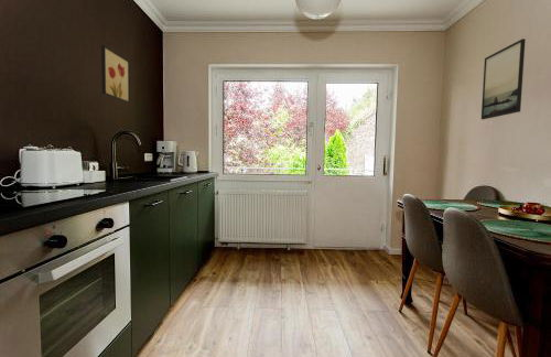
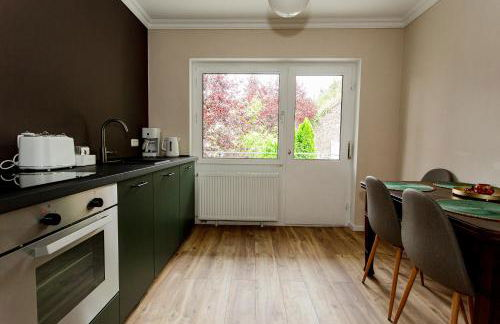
- wall art [100,44,131,105]
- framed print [480,37,527,120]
